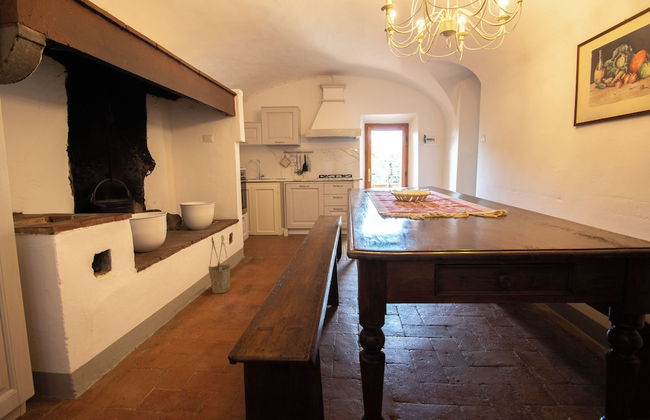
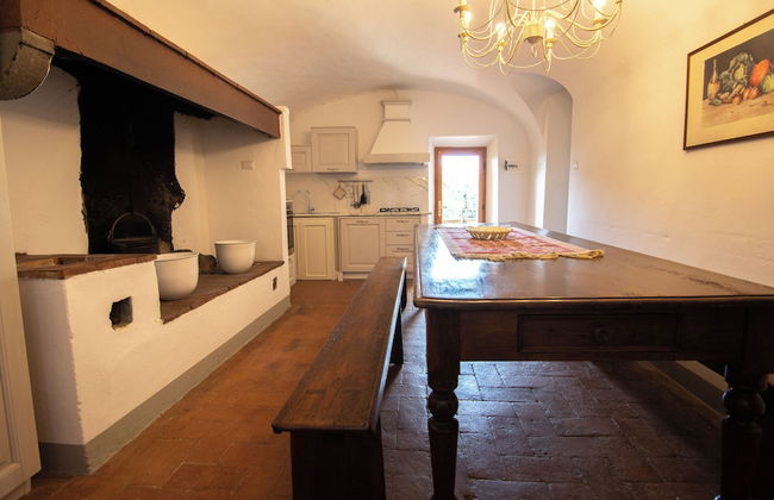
- bucket [208,234,231,294]
